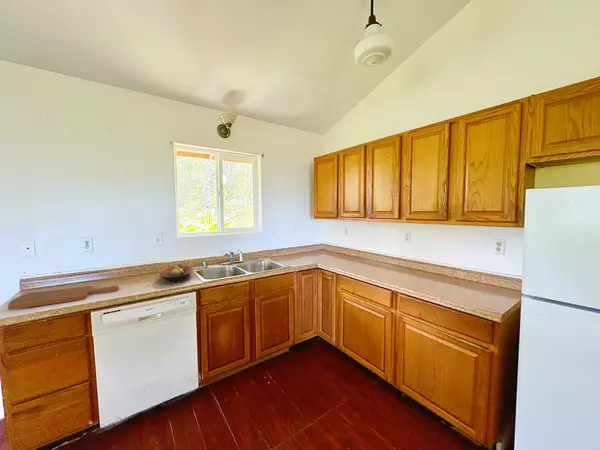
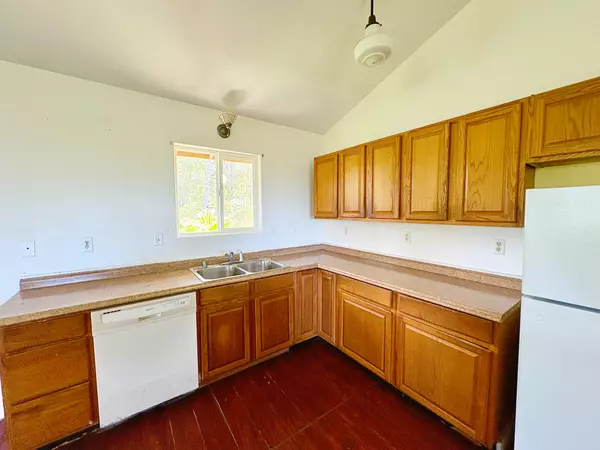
- fruit bowl [159,262,194,283]
- cutting board [7,285,120,311]
